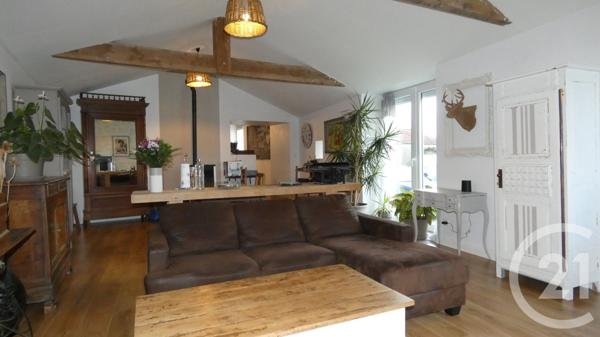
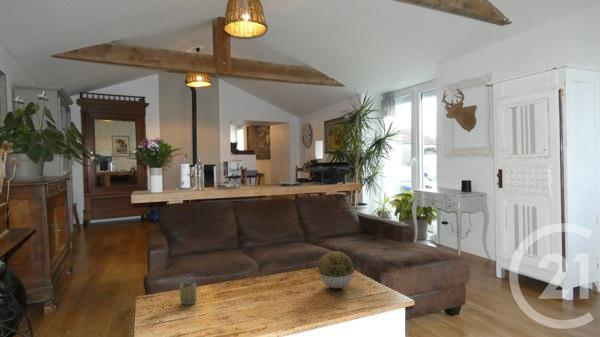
+ decorative ball [317,250,355,289]
+ cup [179,282,198,306]
